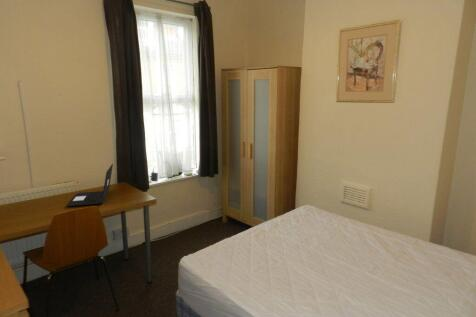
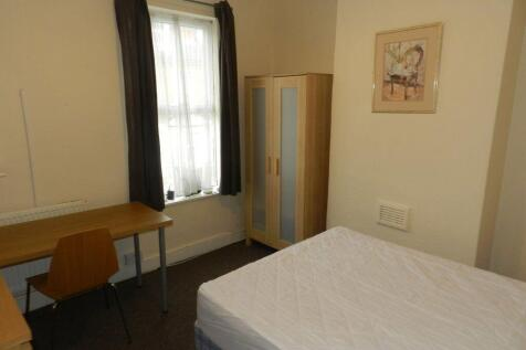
- laptop [65,163,114,207]
